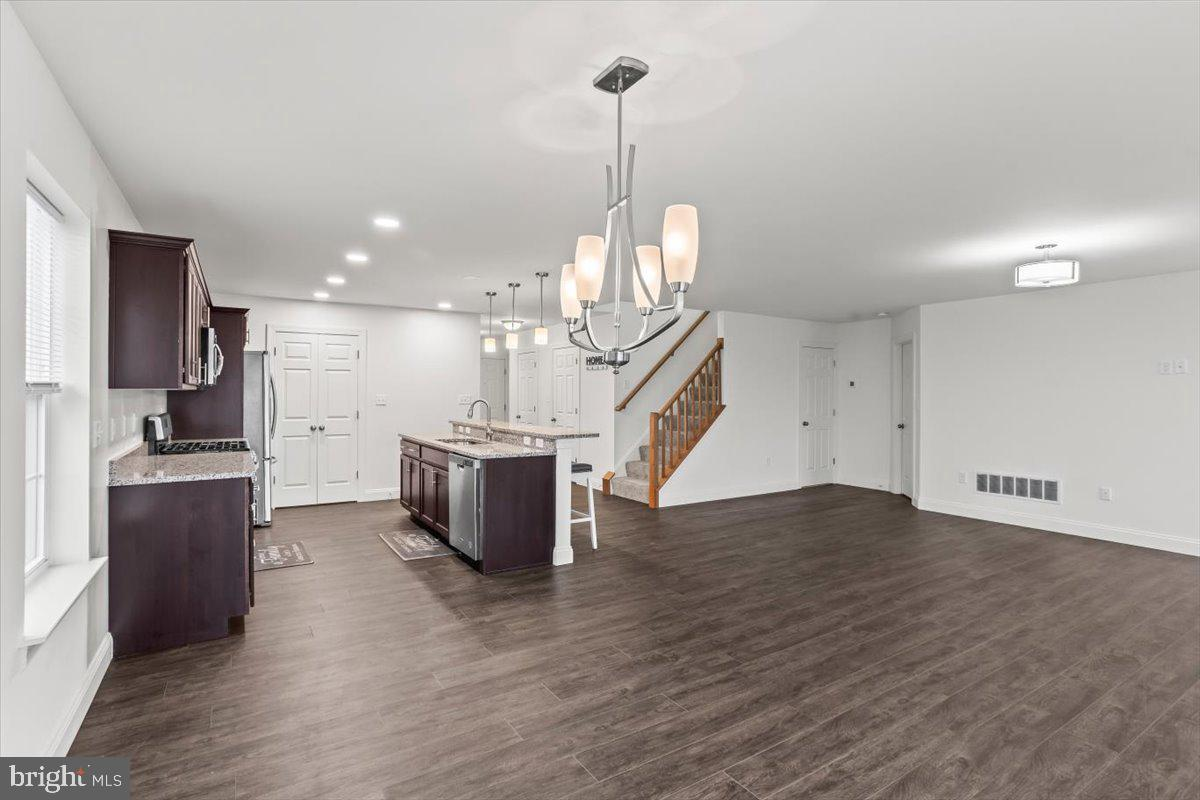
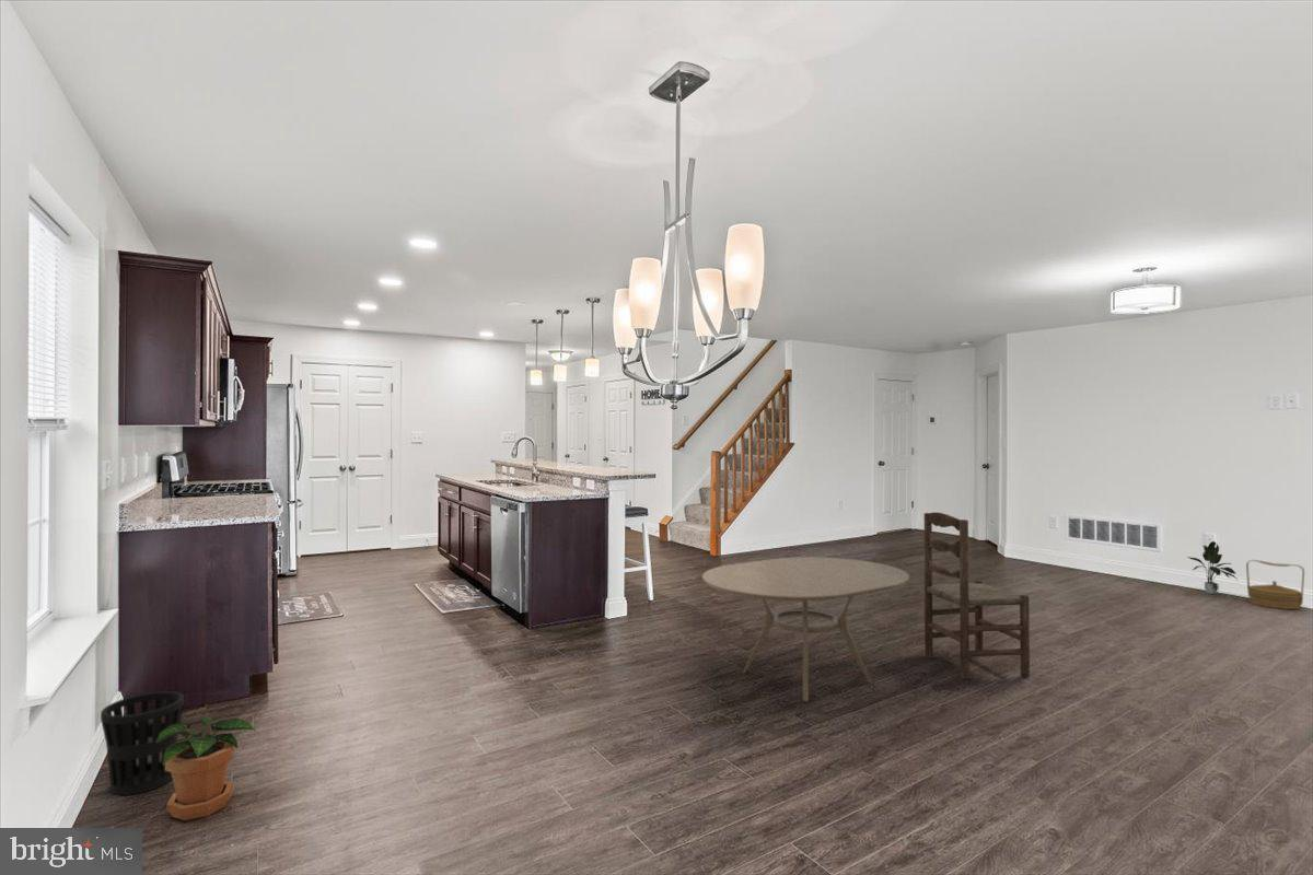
+ basket [1245,559,1305,610]
+ wastebasket [100,690,185,796]
+ dining table [701,556,910,702]
+ potted plant [1186,540,1239,595]
+ dining chair [923,512,1031,680]
+ potted plant [156,713,258,821]
